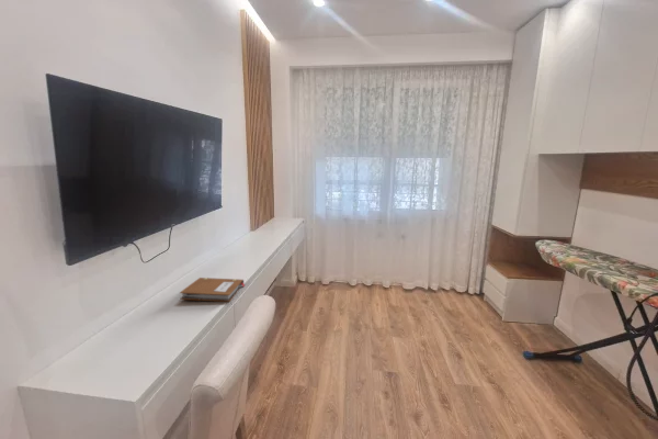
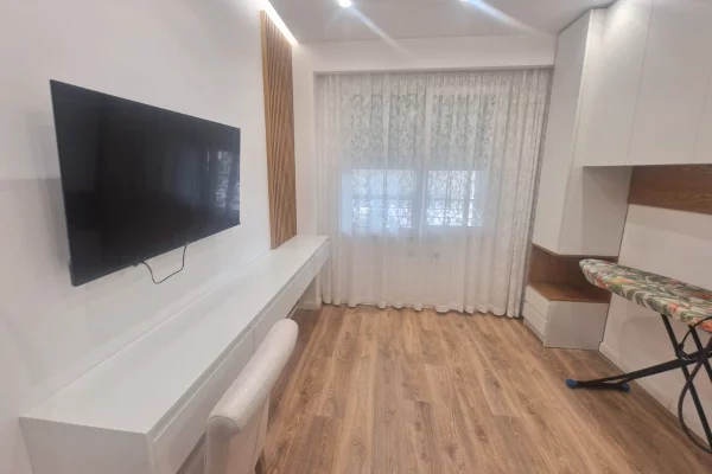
- notebook [179,277,246,303]
